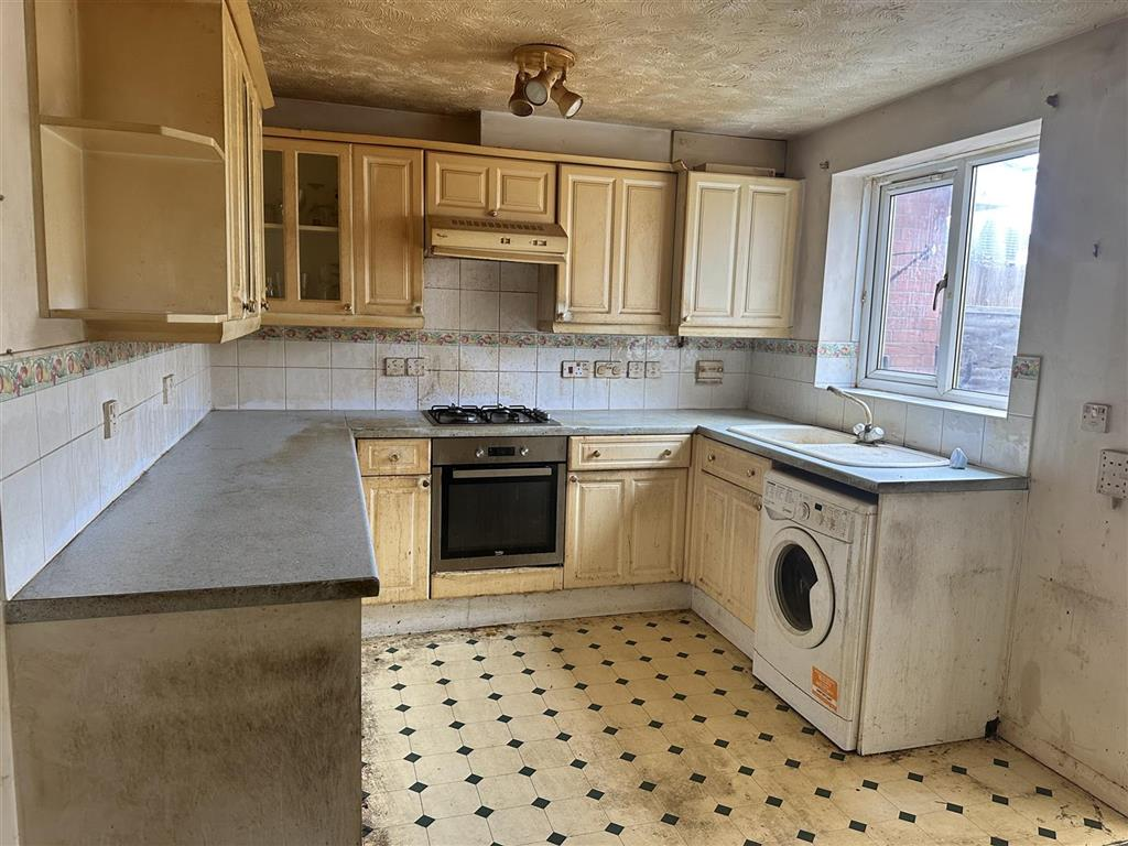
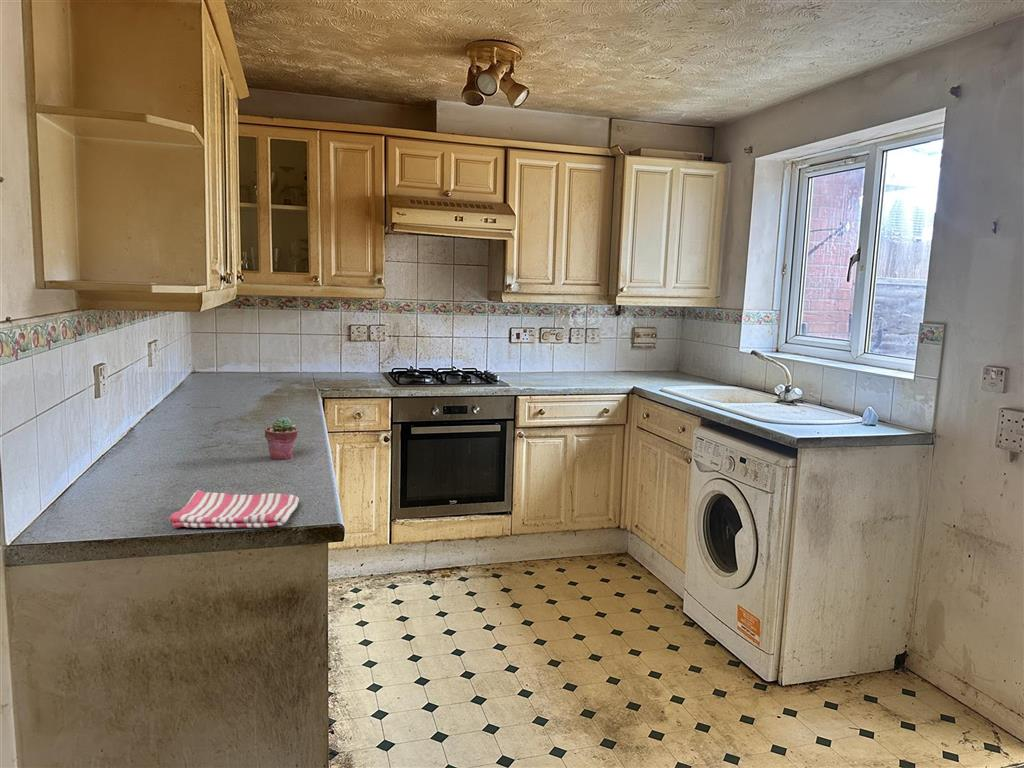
+ potted succulent [264,416,299,461]
+ dish towel [169,489,300,529]
